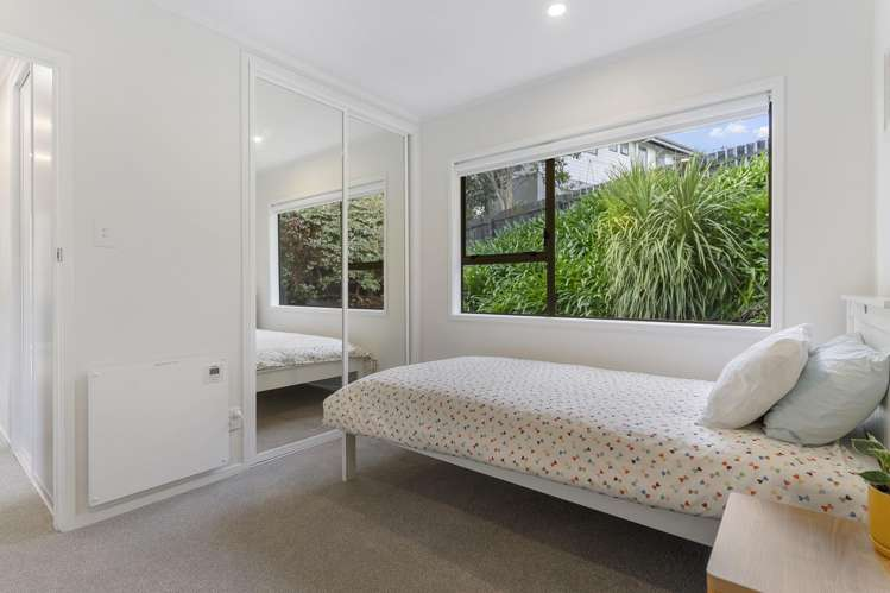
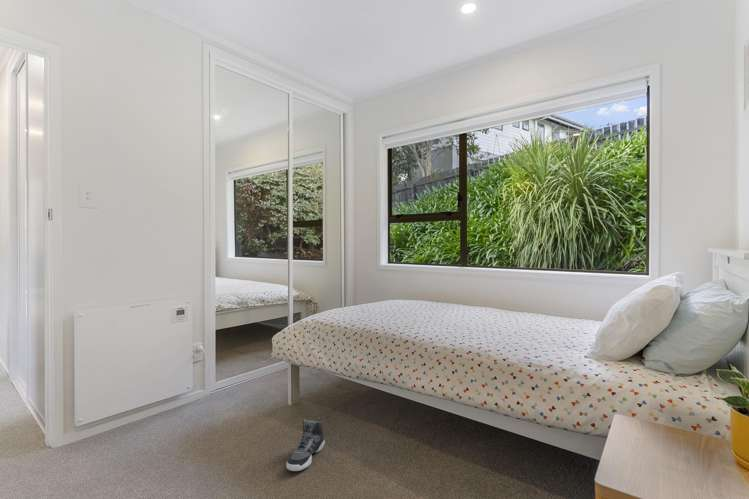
+ sneaker [285,416,326,472]
